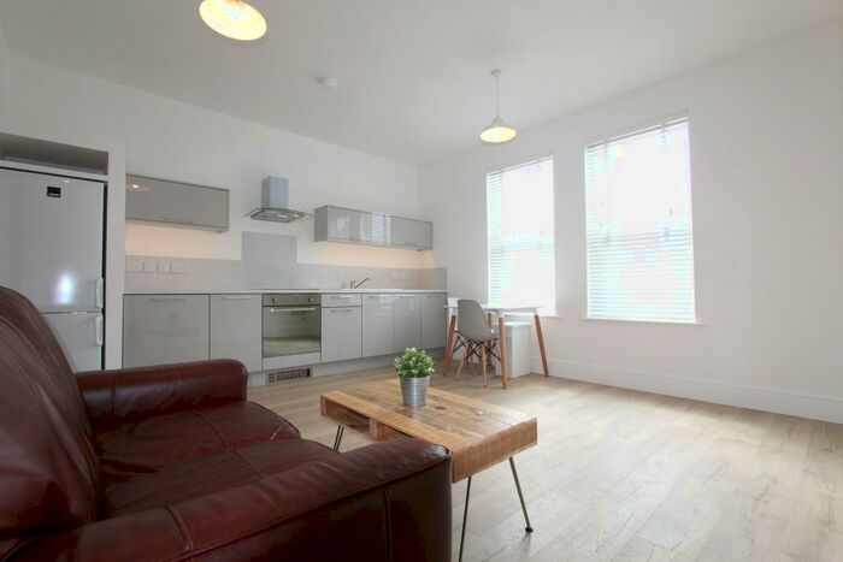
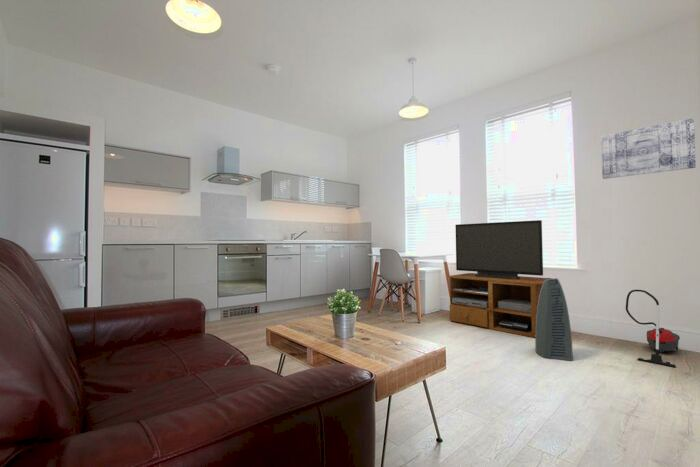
+ air purifier [534,277,574,362]
+ vacuum cleaner [625,289,681,368]
+ wall art [600,117,697,180]
+ tv stand [448,219,553,338]
